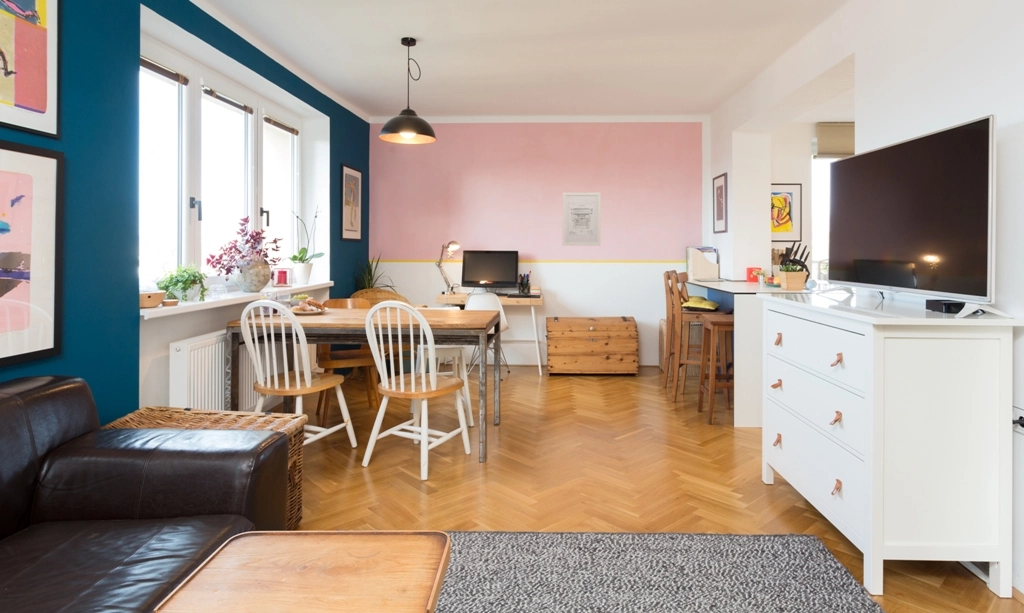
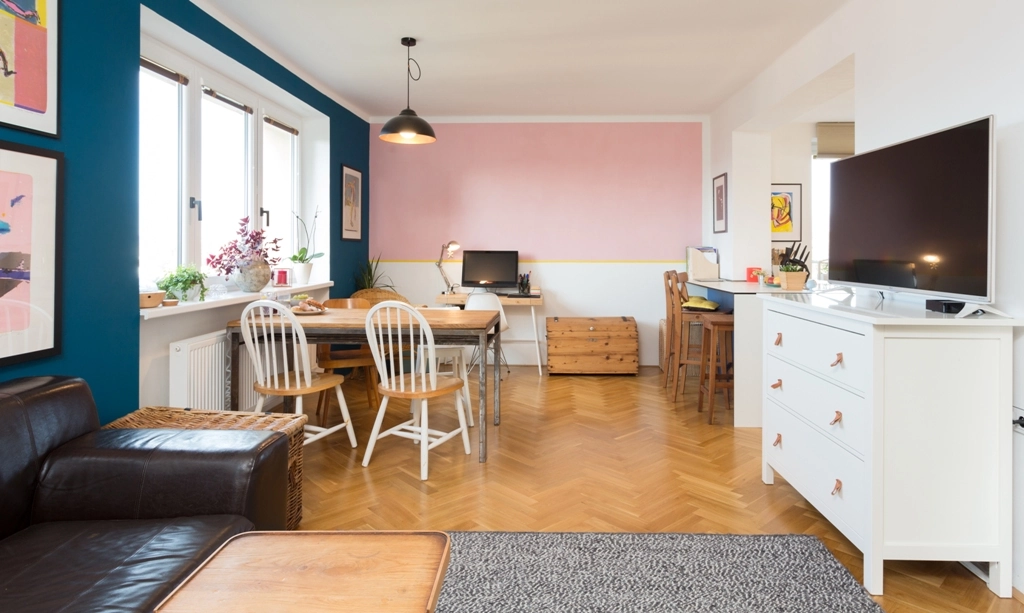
- wall art [561,192,602,247]
